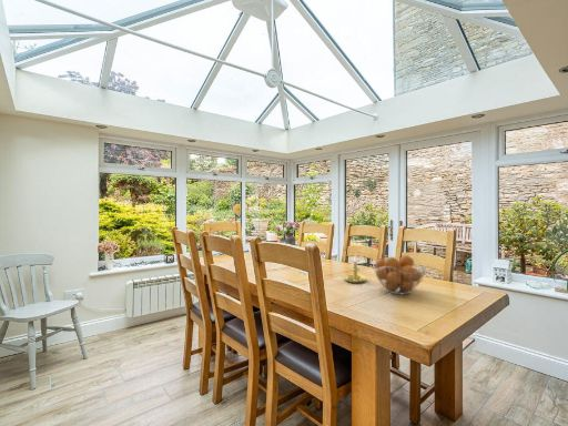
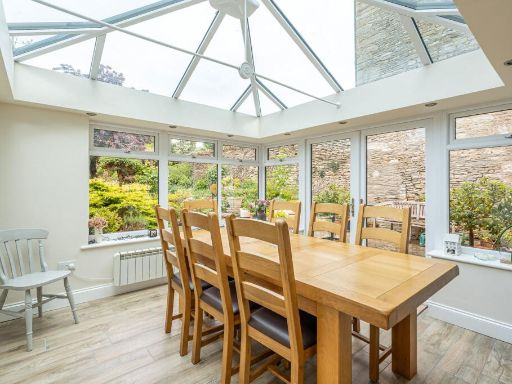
- candle holder [344,255,367,284]
- fruit basket [373,254,427,295]
